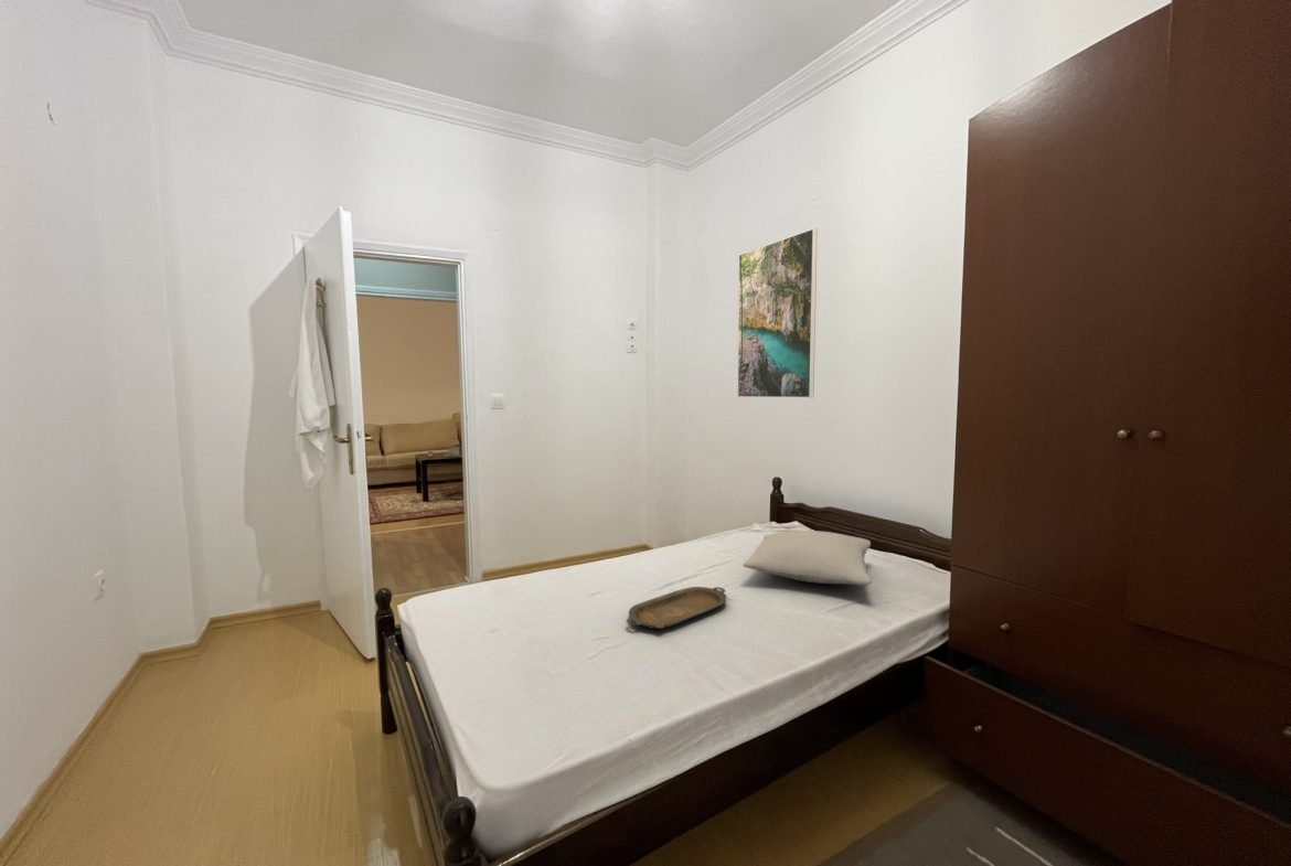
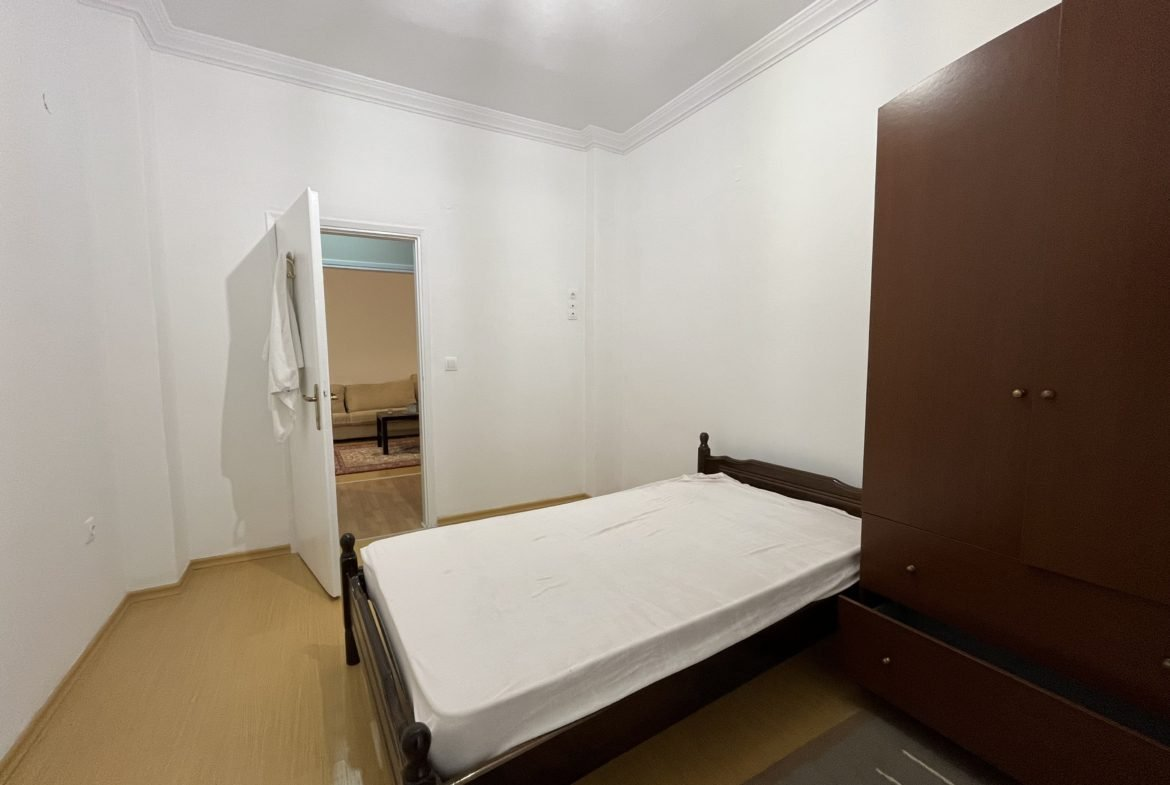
- serving tray [626,586,727,630]
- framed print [737,227,819,399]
- pillow [741,530,872,587]
